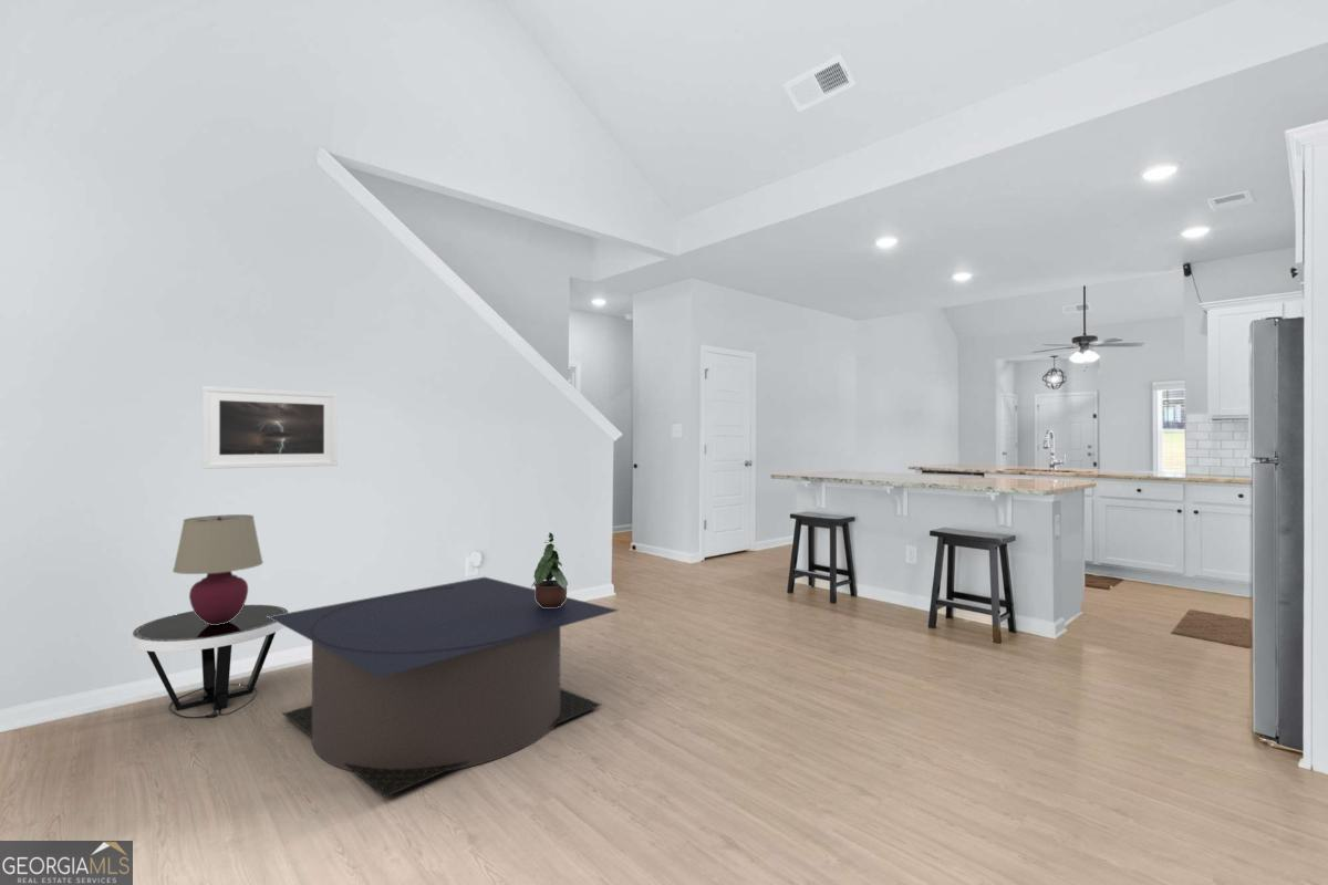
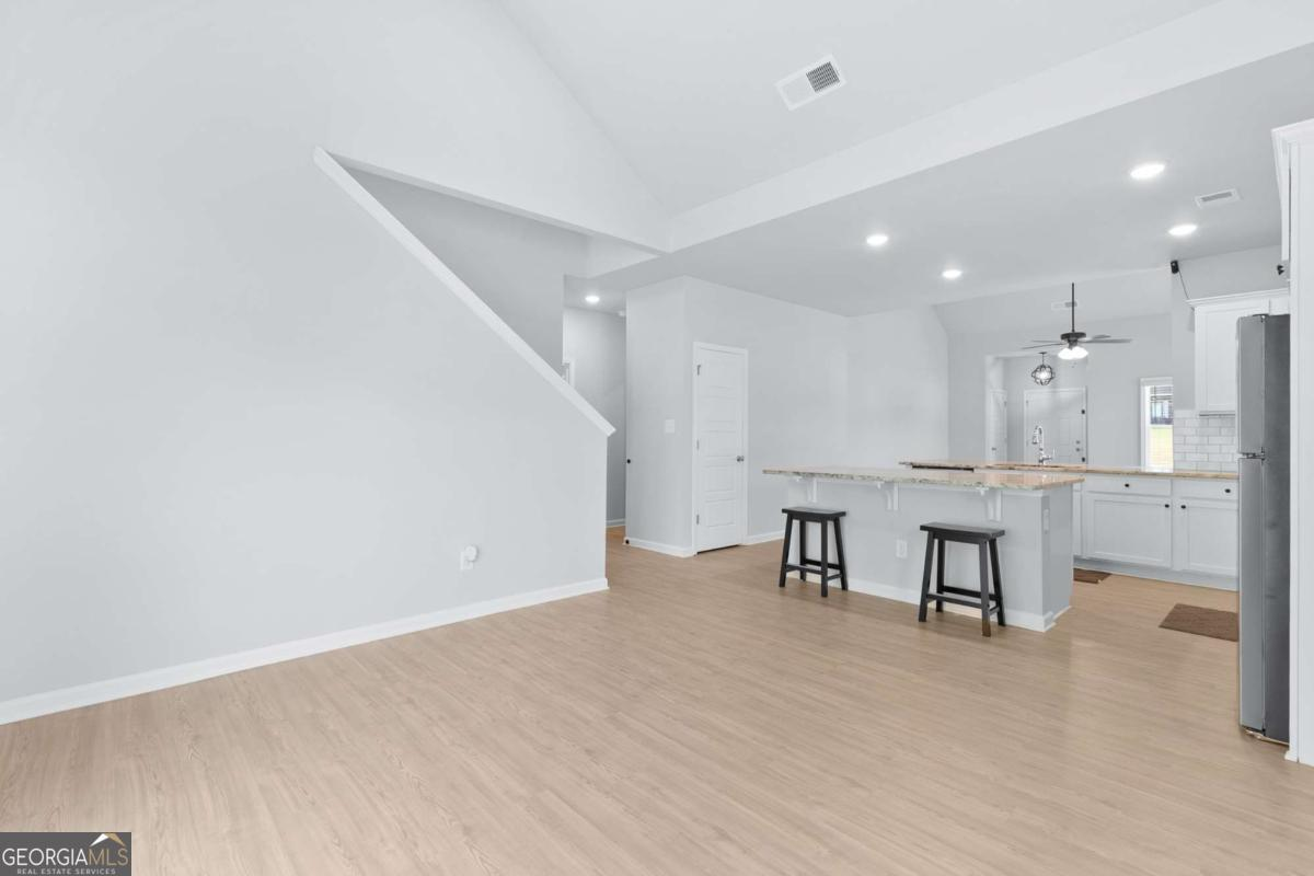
- coffee table [267,576,620,799]
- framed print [201,385,339,470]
- table lamp [172,513,264,625]
- side table [132,603,289,719]
- potted plant [530,532,569,607]
